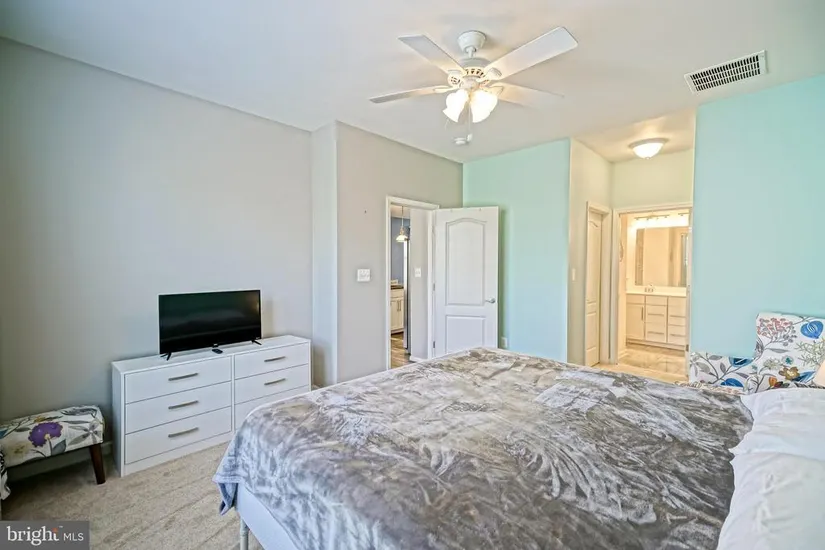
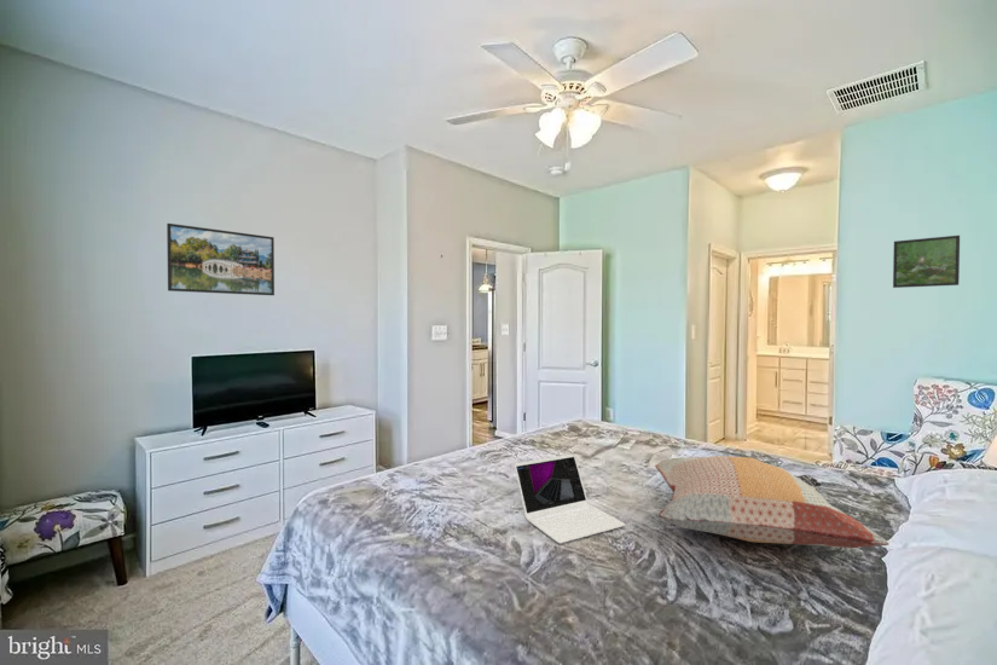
+ laptop [514,453,626,544]
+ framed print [166,222,276,296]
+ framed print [892,235,961,289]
+ decorative pillow [654,455,891,549]
